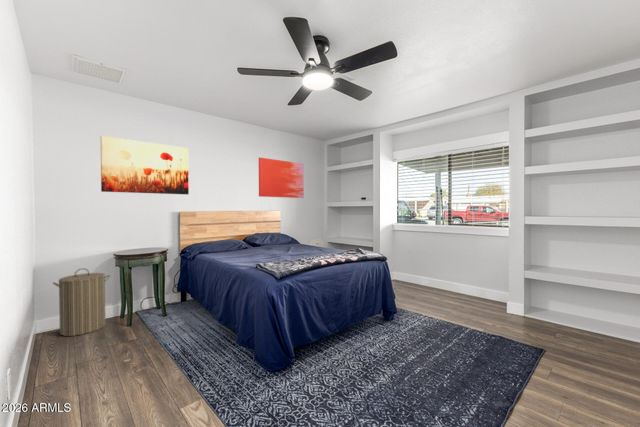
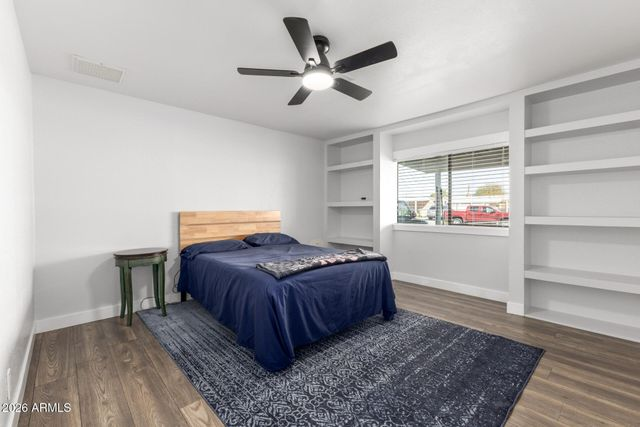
- wall art [258,157,305,199]
- laundry hamper [52,267,111,337]
- wall art [100,135,190,195]
